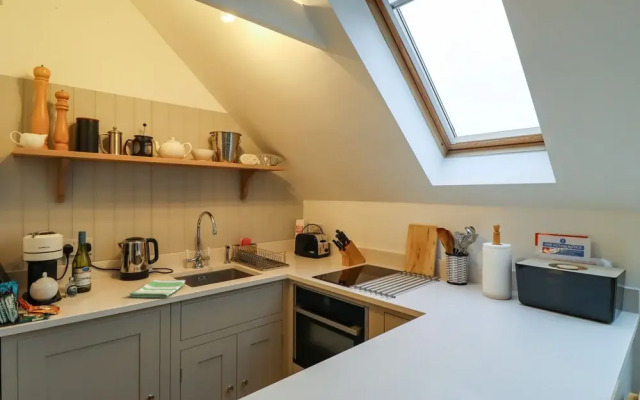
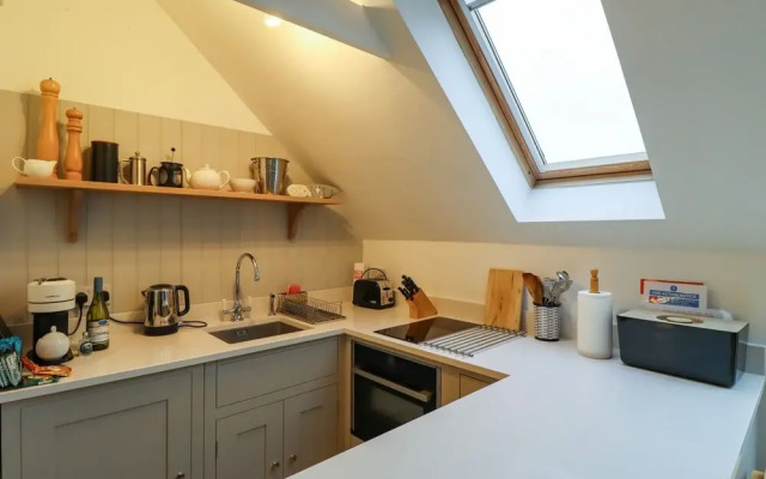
- dish towel [128,279,186,298]
